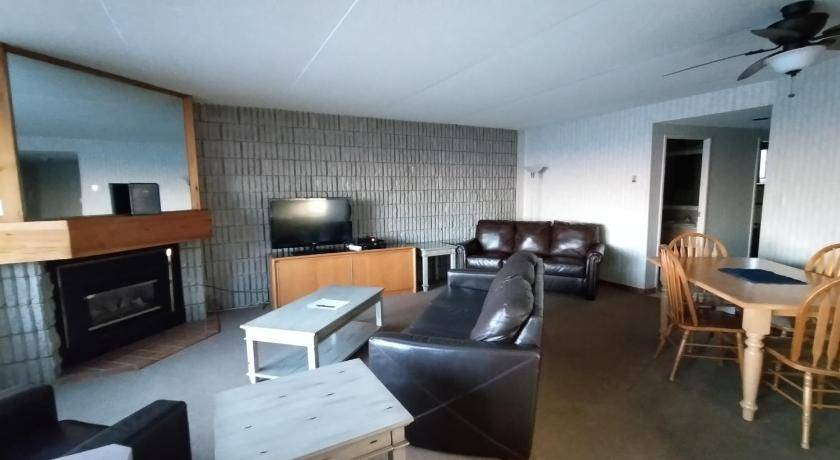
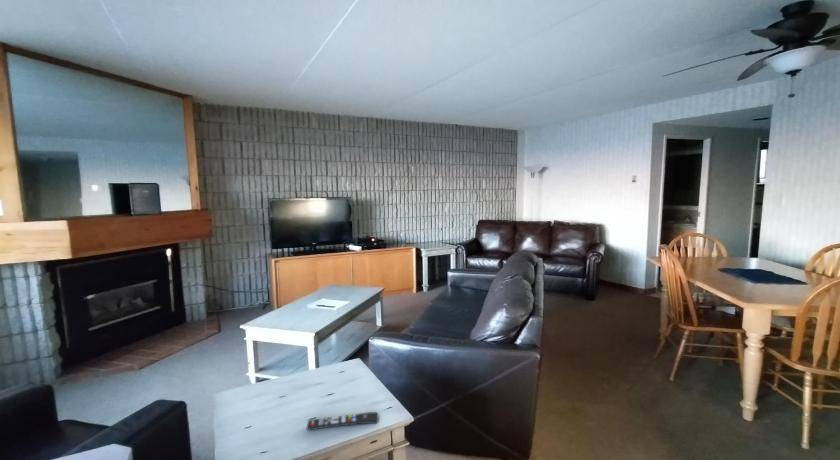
+ remote control [305,411,380,432]
